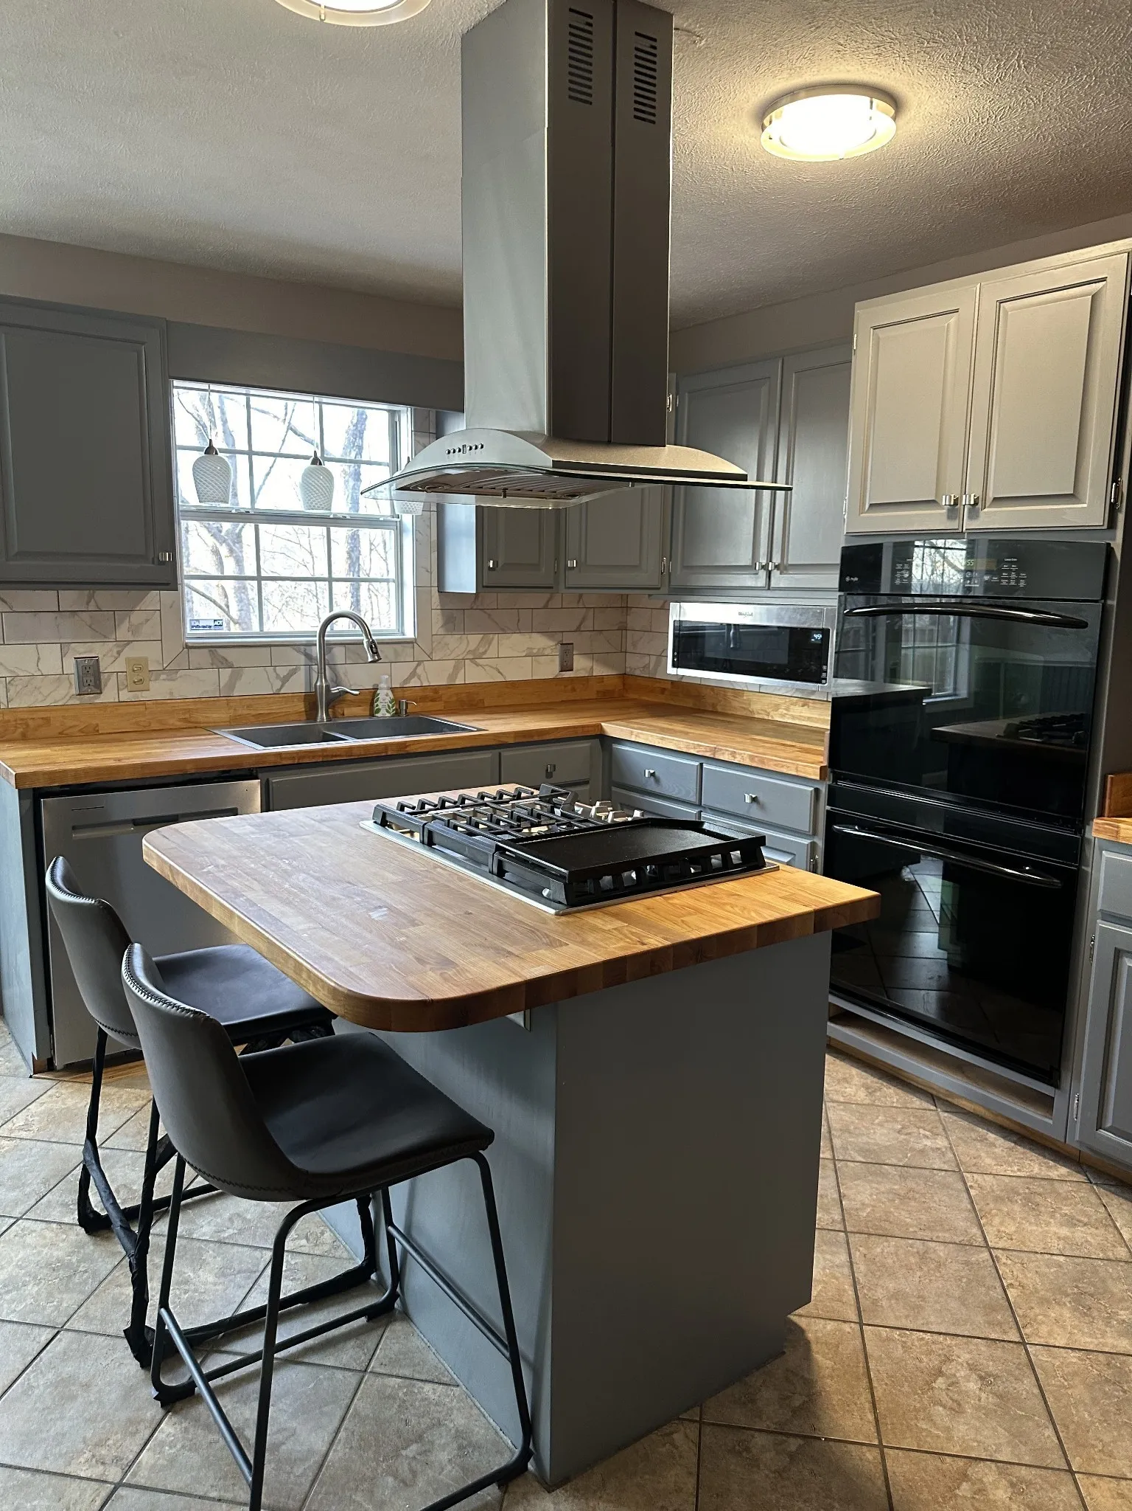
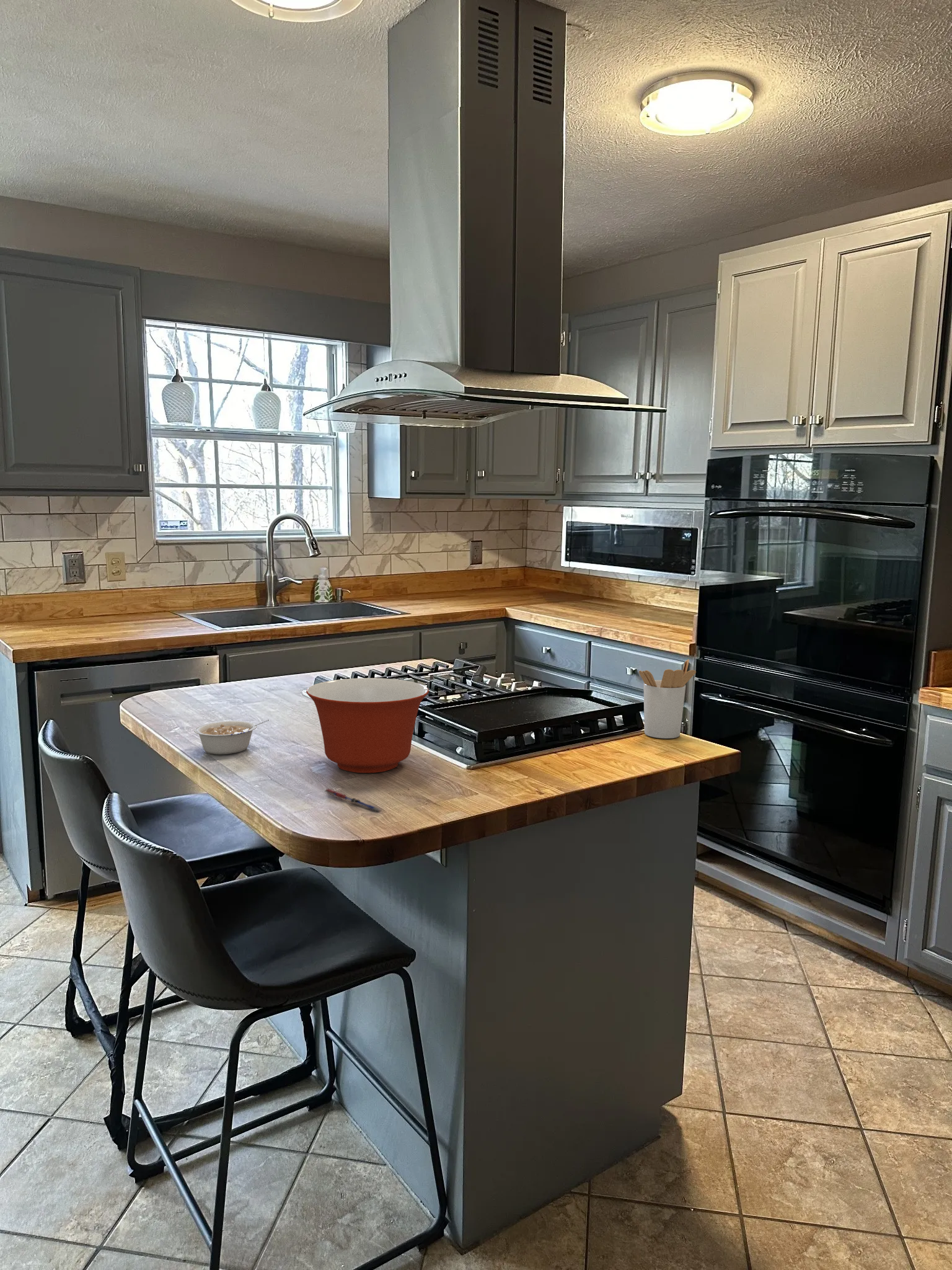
+ utensil holder [638,659,697,739]
+ legume [193,719,270,755]
+ pen [324,788,382,812]
+ mixing bowl [306,677,430,773]
